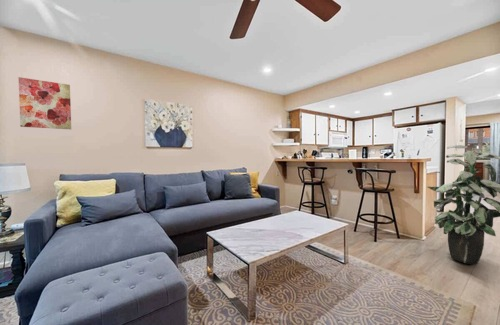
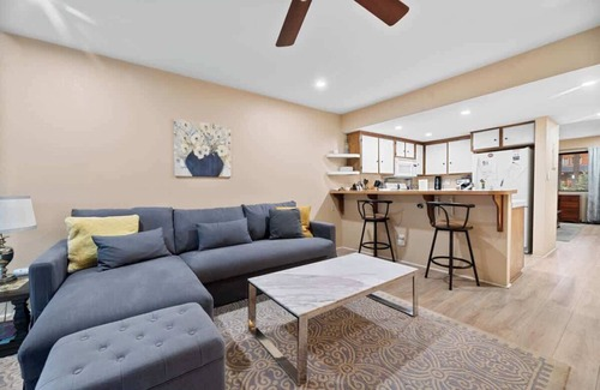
- indoor plant [426,144,500,265]
- wall art [17,76,72,130]
